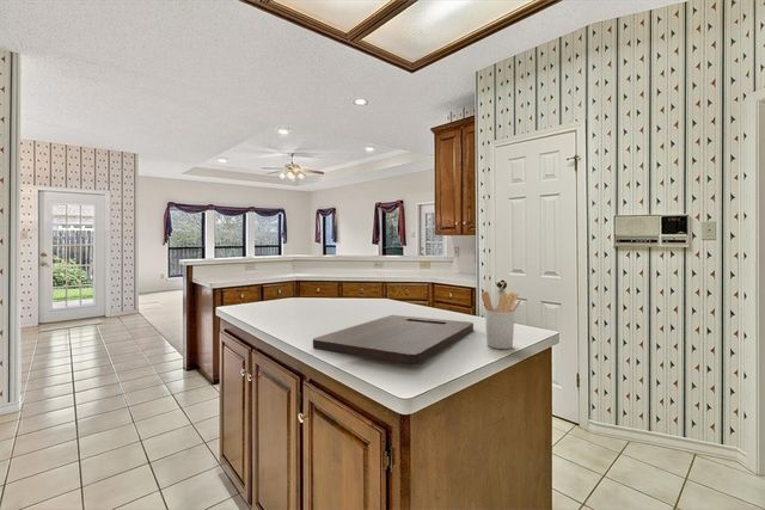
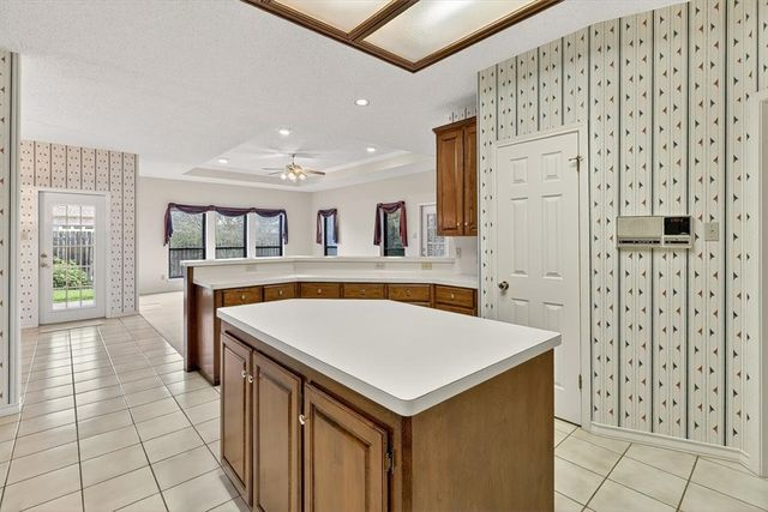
- utensil holder [481,290,522,350]
- cutting board [312,314,475,365]
